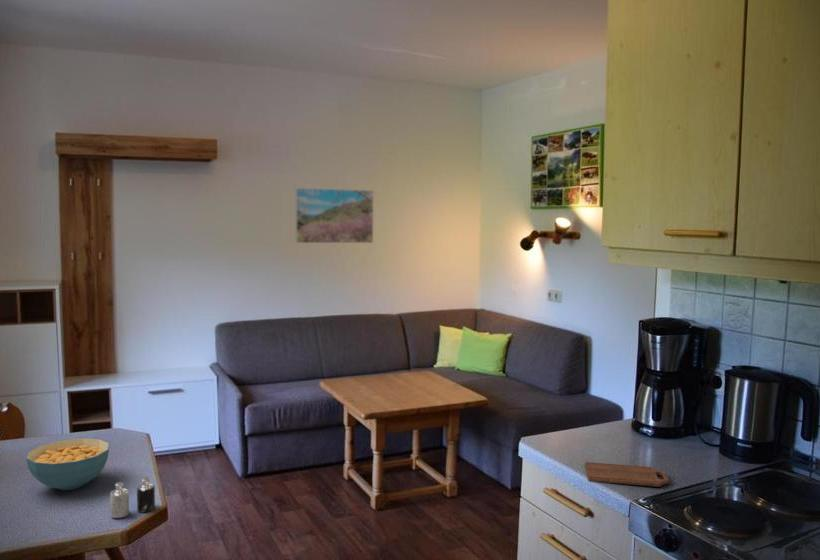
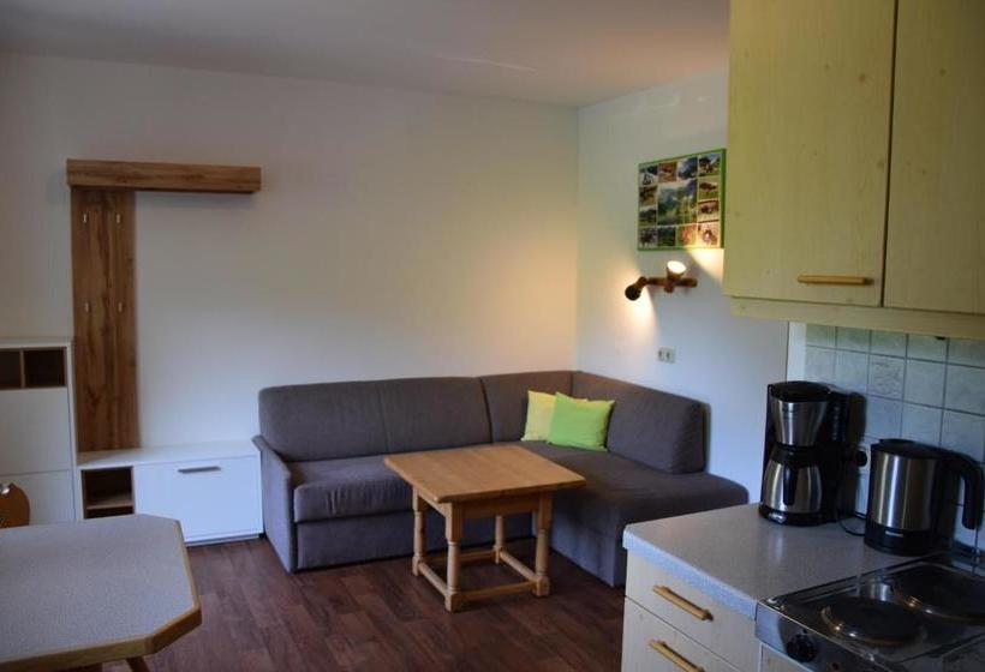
- cutting board [584,461,670,488]
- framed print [294,187,374,244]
- candle [109,476,156,519]
- cereal bowl [25,437,111,491]
